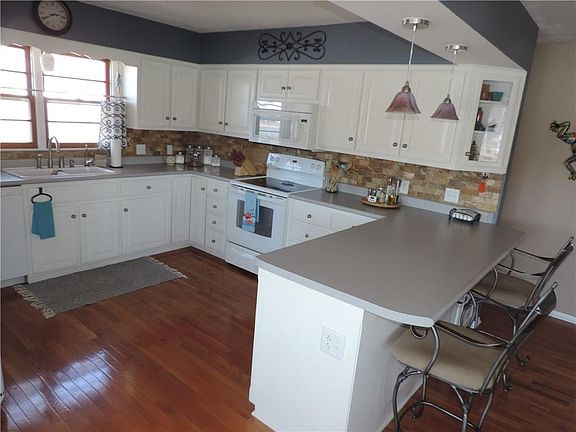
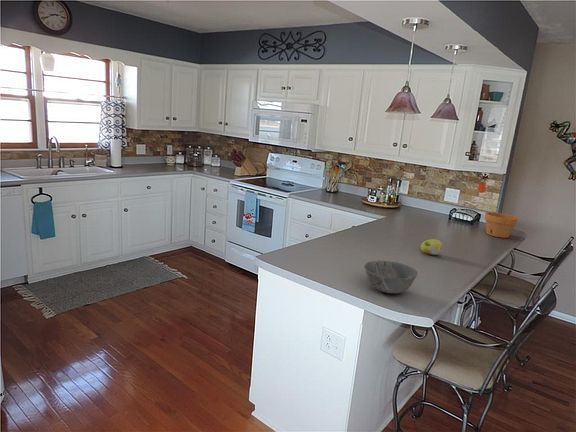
+ fruit [420,238,444,256]
+ flower pot [484,211,519,239]
+ bowl [363,260,418,294]
